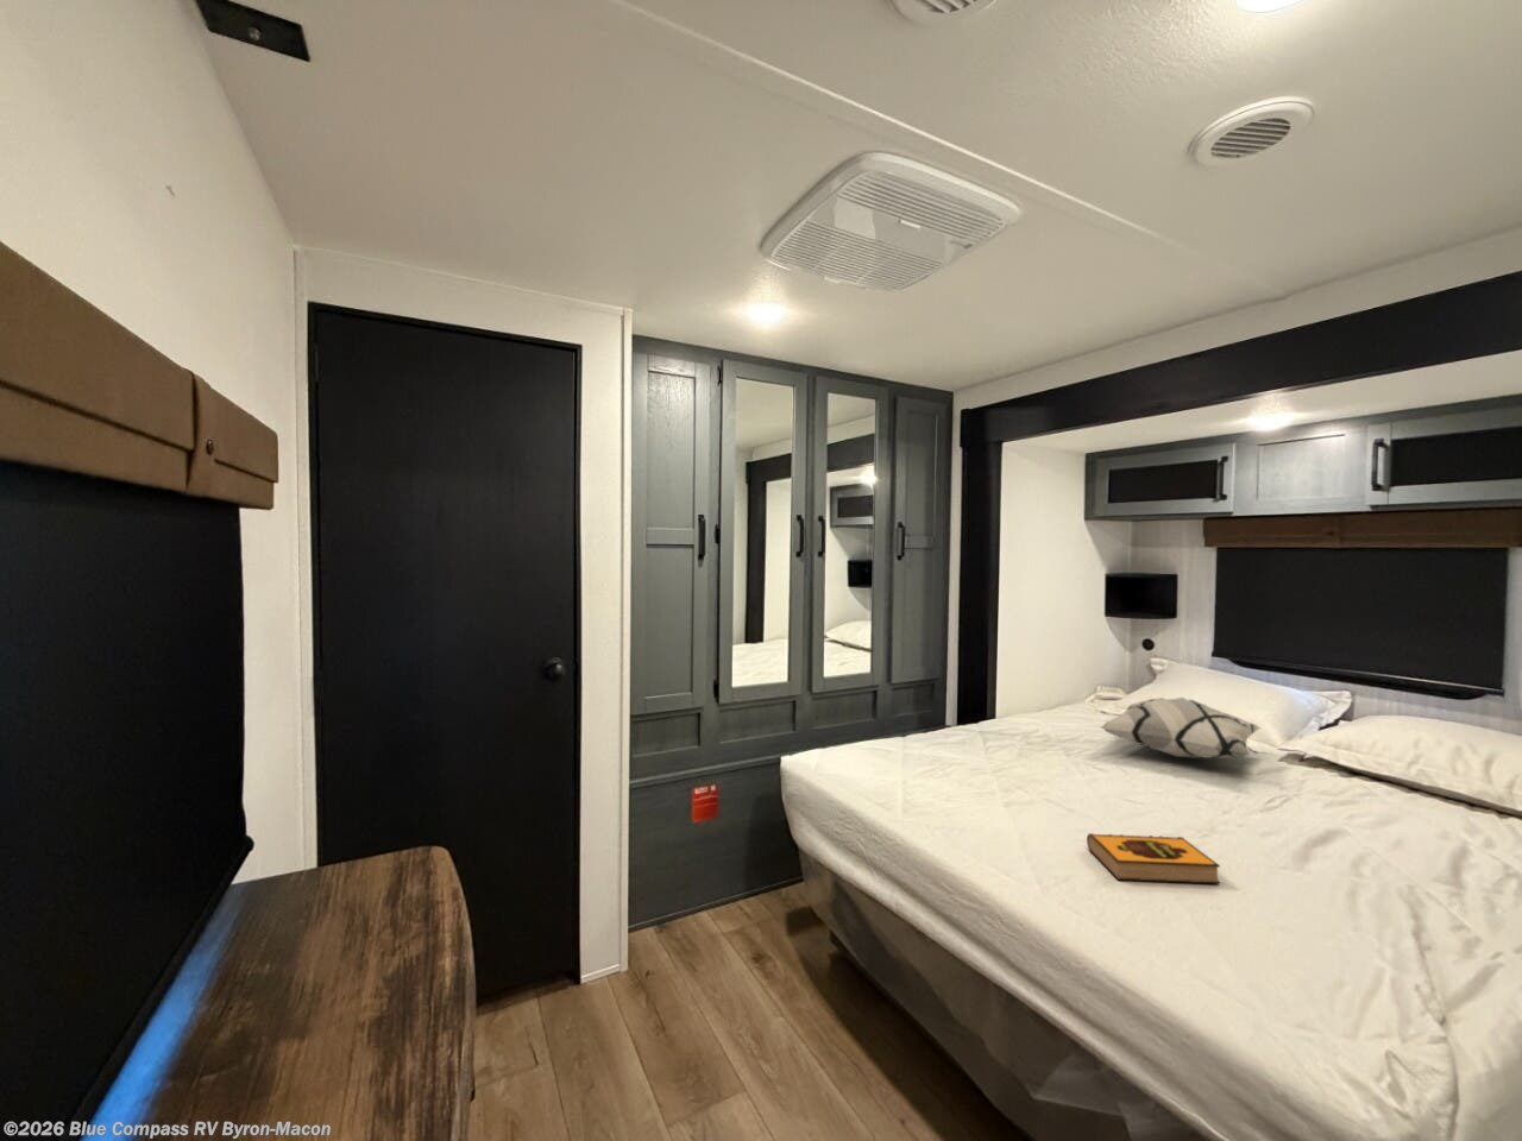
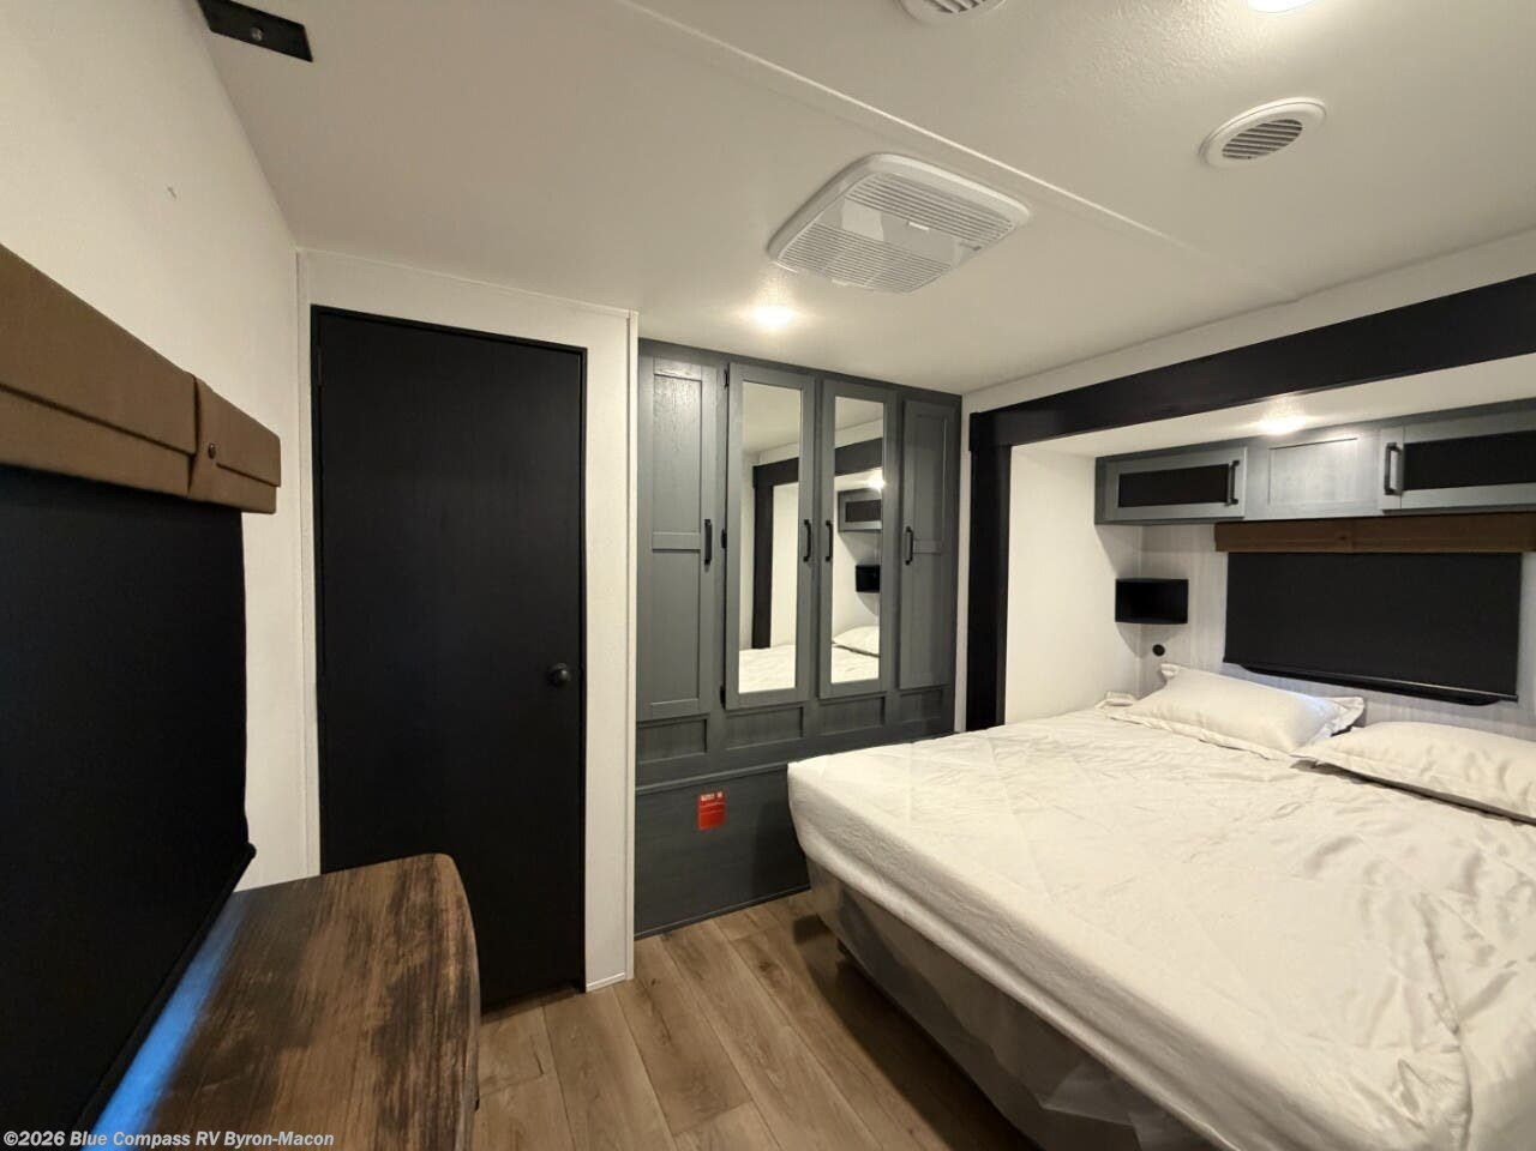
- hardback book [1086,832,1221,885]
- decorative pillow [1100,696,1262,760]
